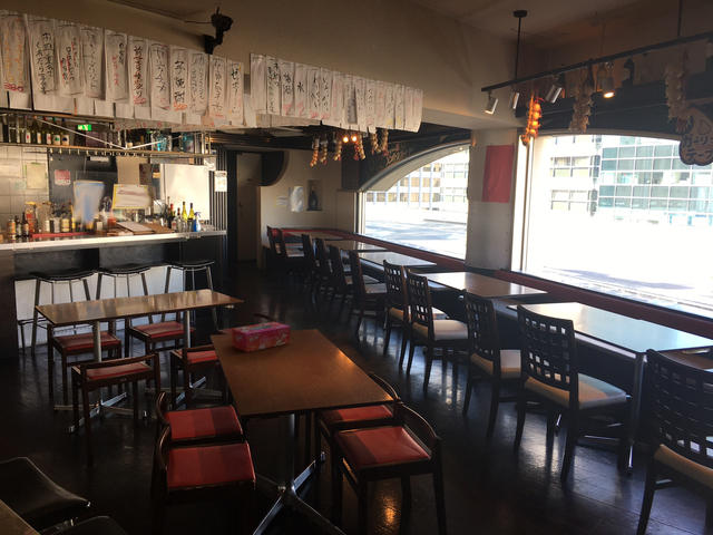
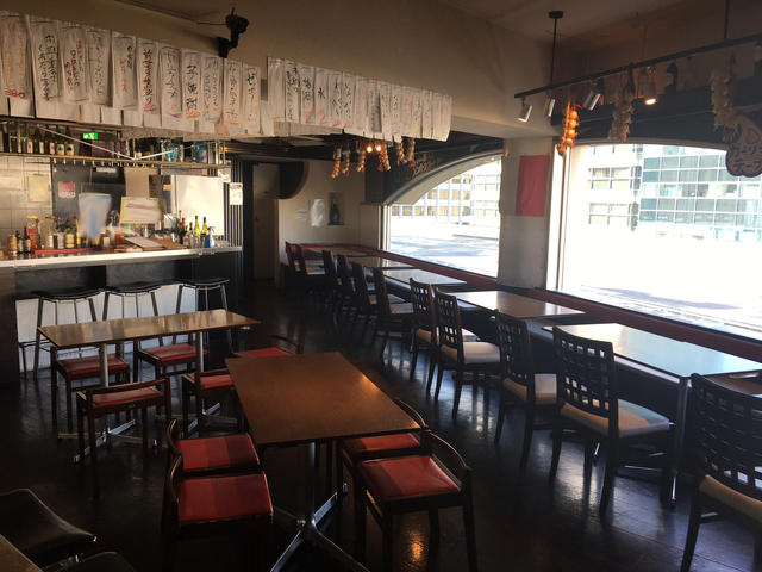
- tissue box [231,321,291,353]
